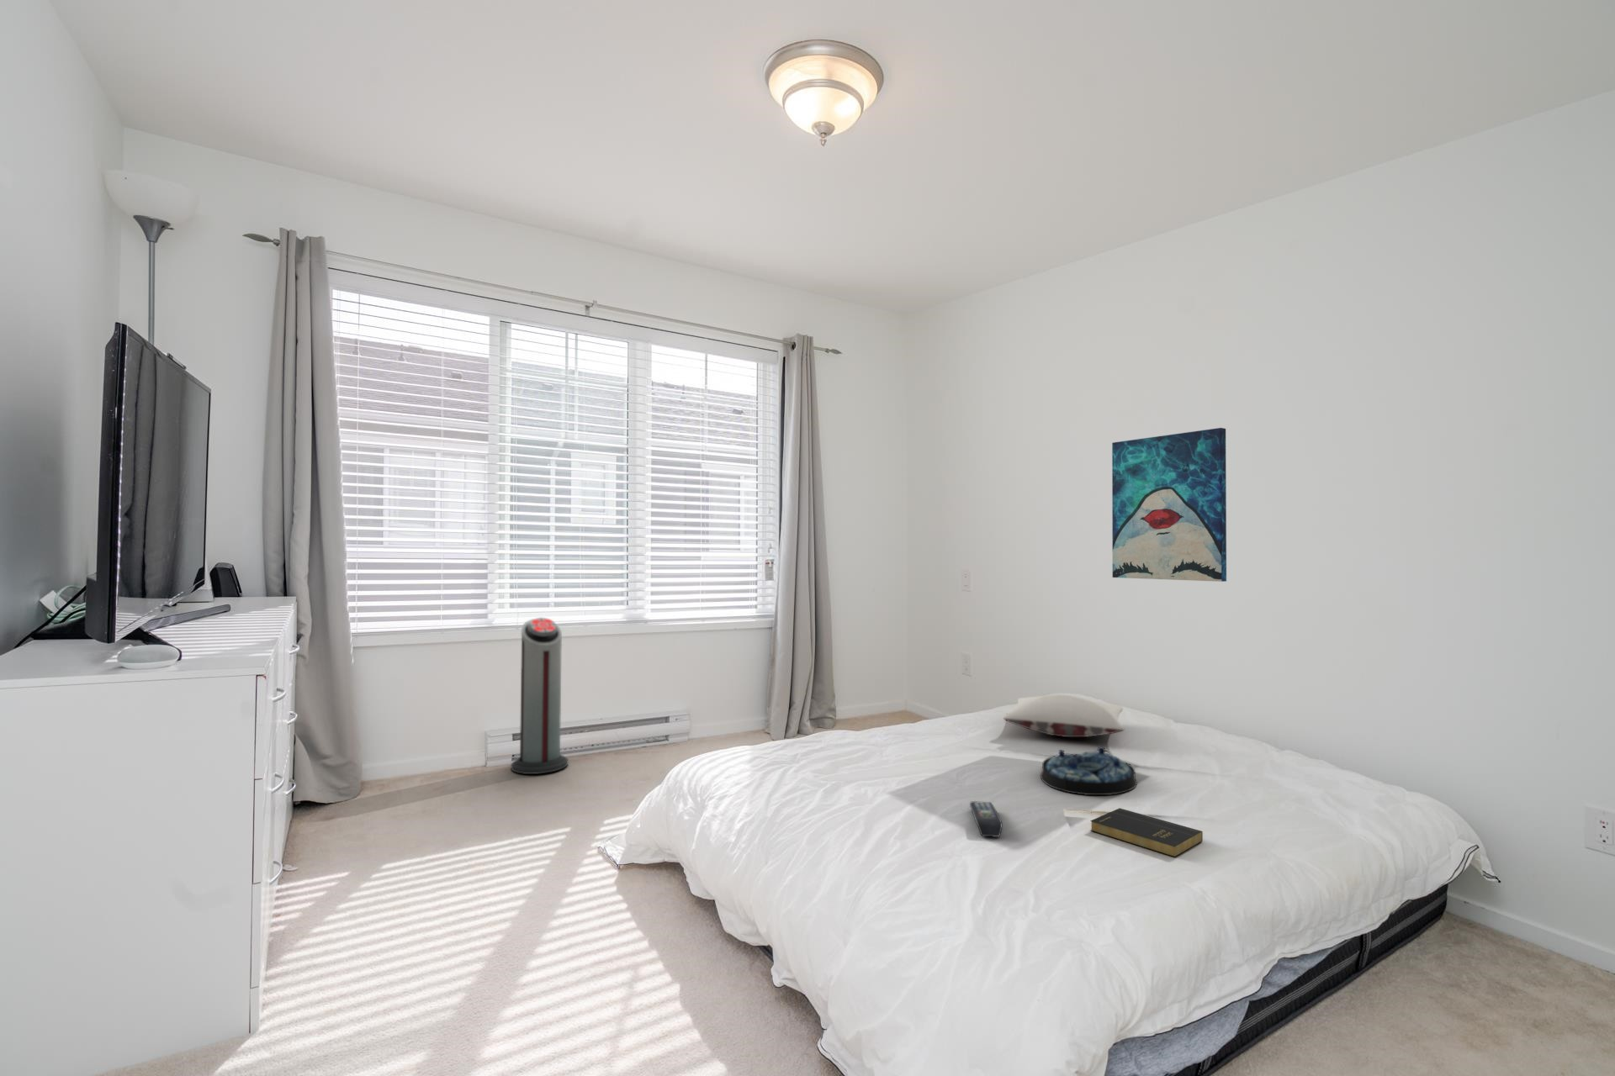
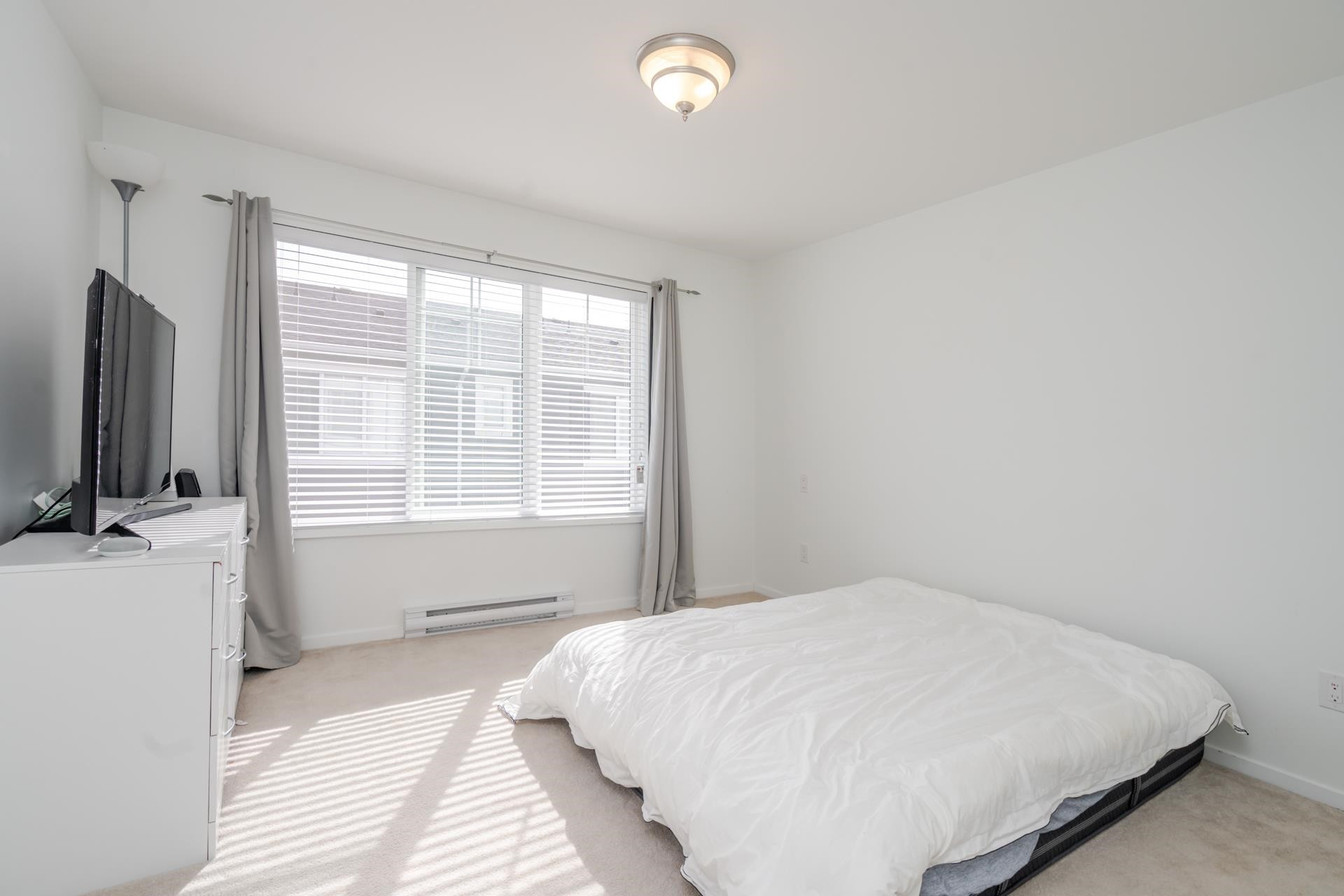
- pillow [1002,694,1126,739]
- air purifier [511,617,568,775]
- wall art [1112,428,1227,582]
- book [1090,807,1204,857]
- serving tray [1039,746,1138,796]
- remote control [969,800,1002,838]
